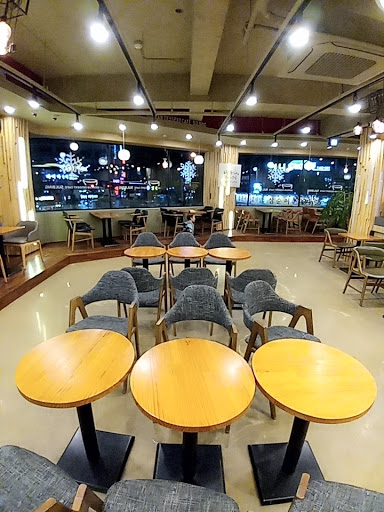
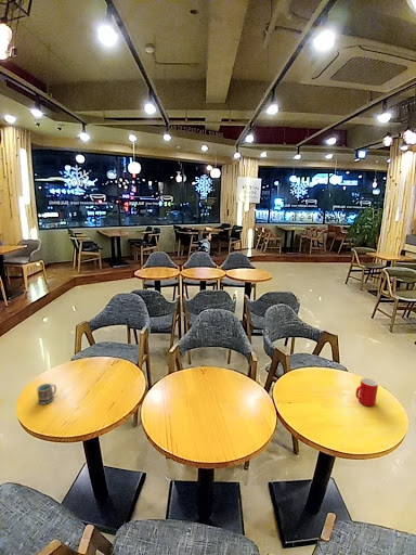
+ cup [36,383,57,405]
+ cup [354,377,379,408]
